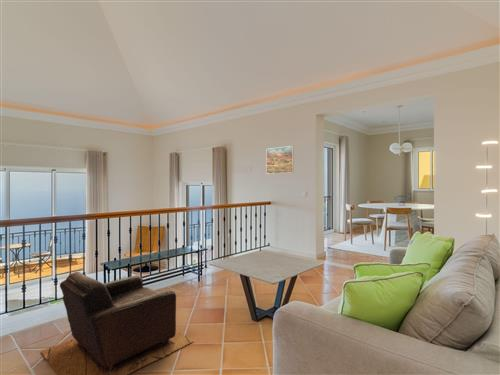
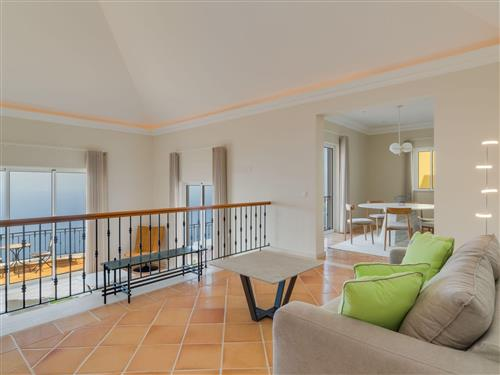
- armchair [40,271,194,375]
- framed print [265,145,295,175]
